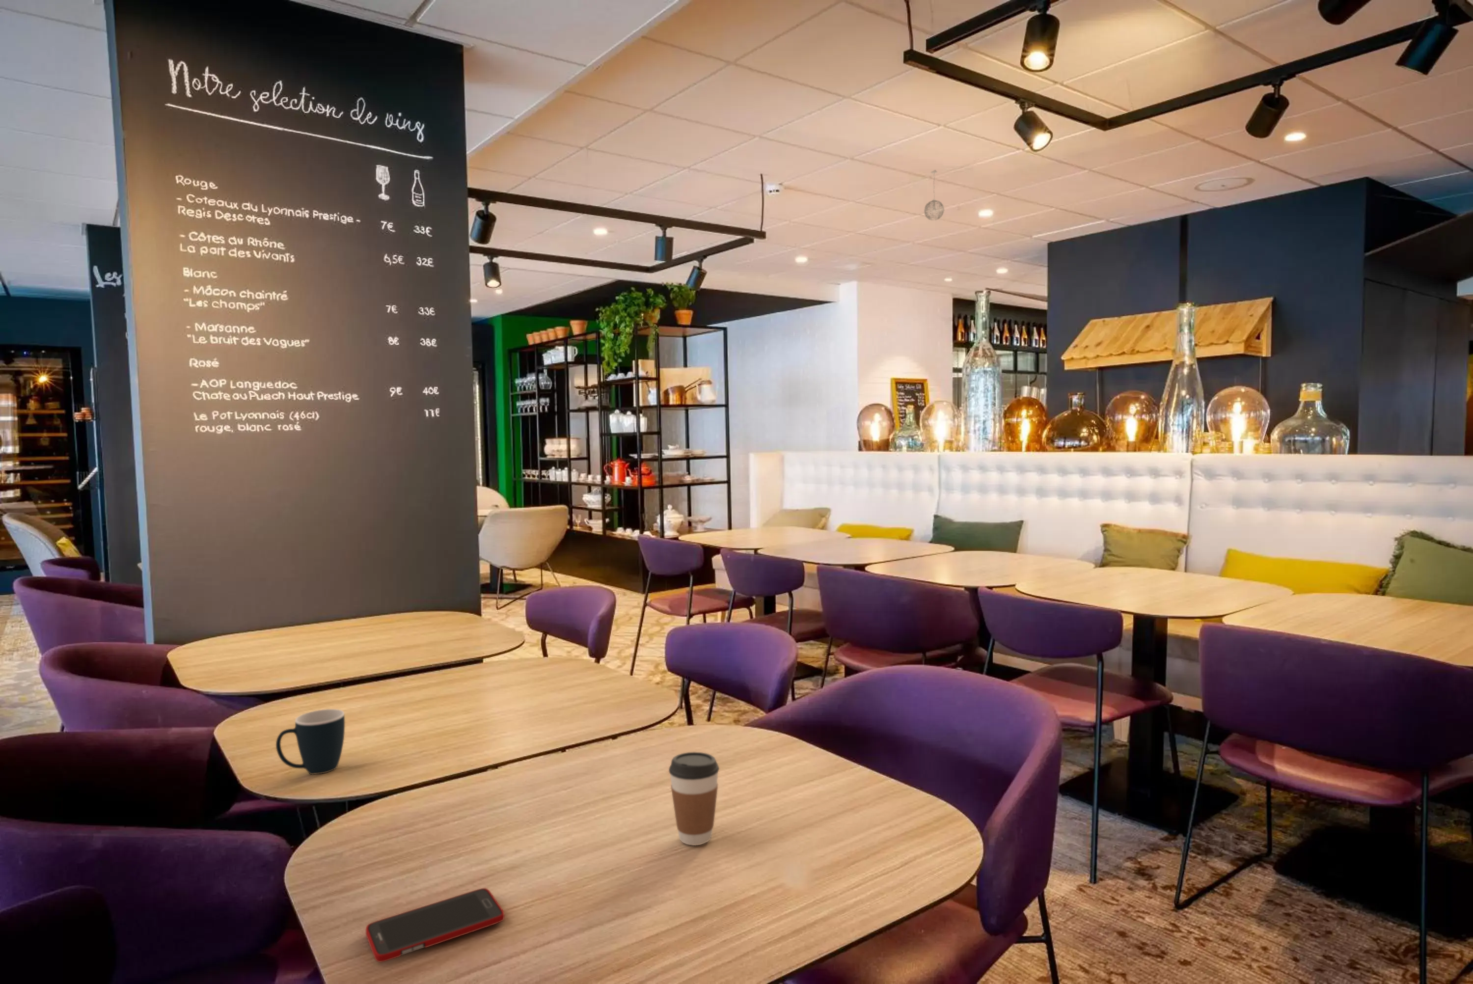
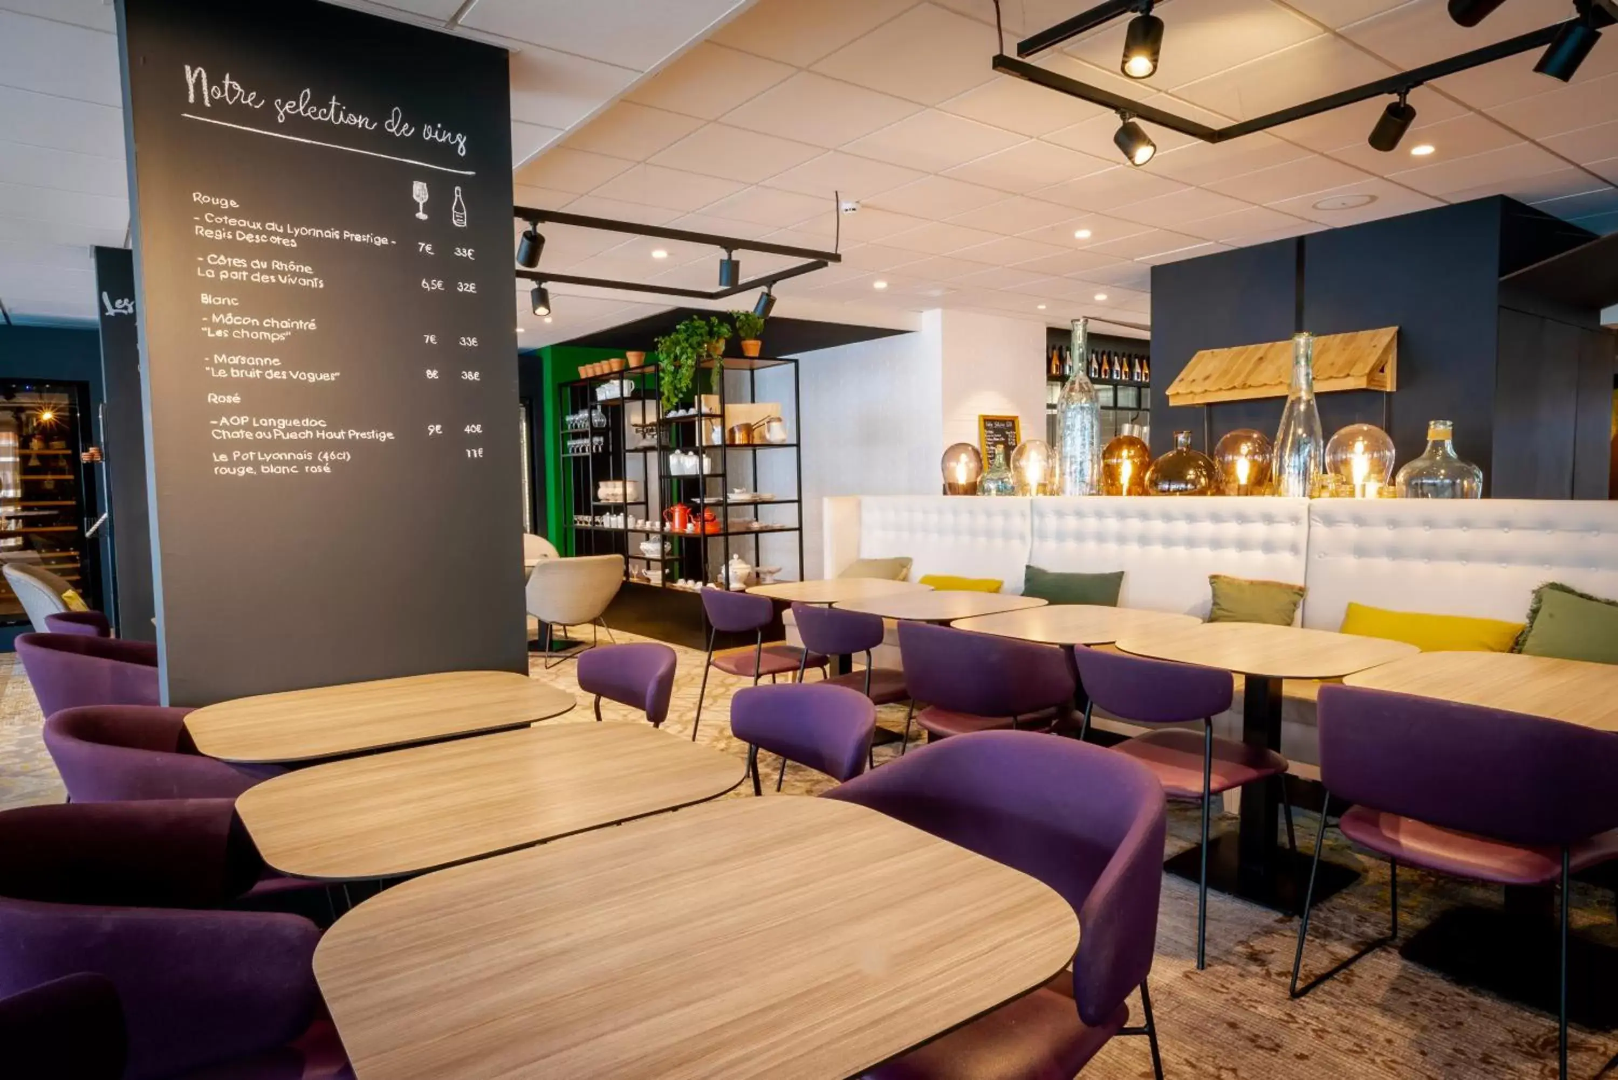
- coffee cup [668,751,720,846]
- cell phone [366,887,505,963]
- pendant light [923,169,945,221]
- mug [276,708,345,775]
